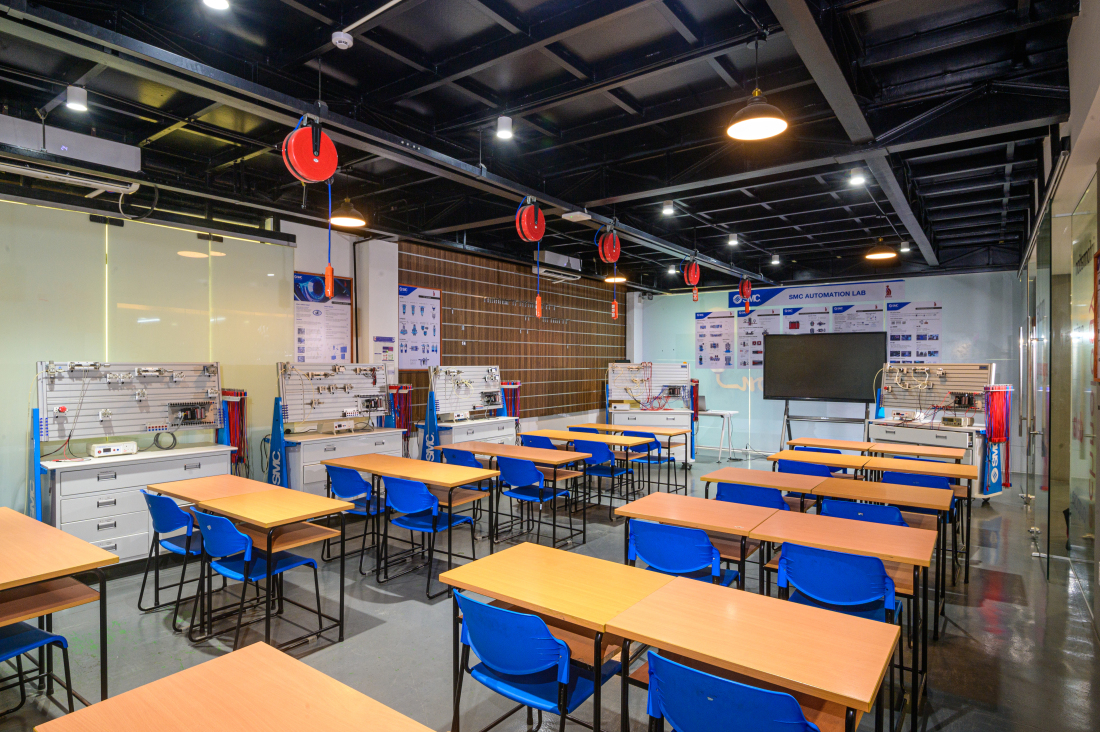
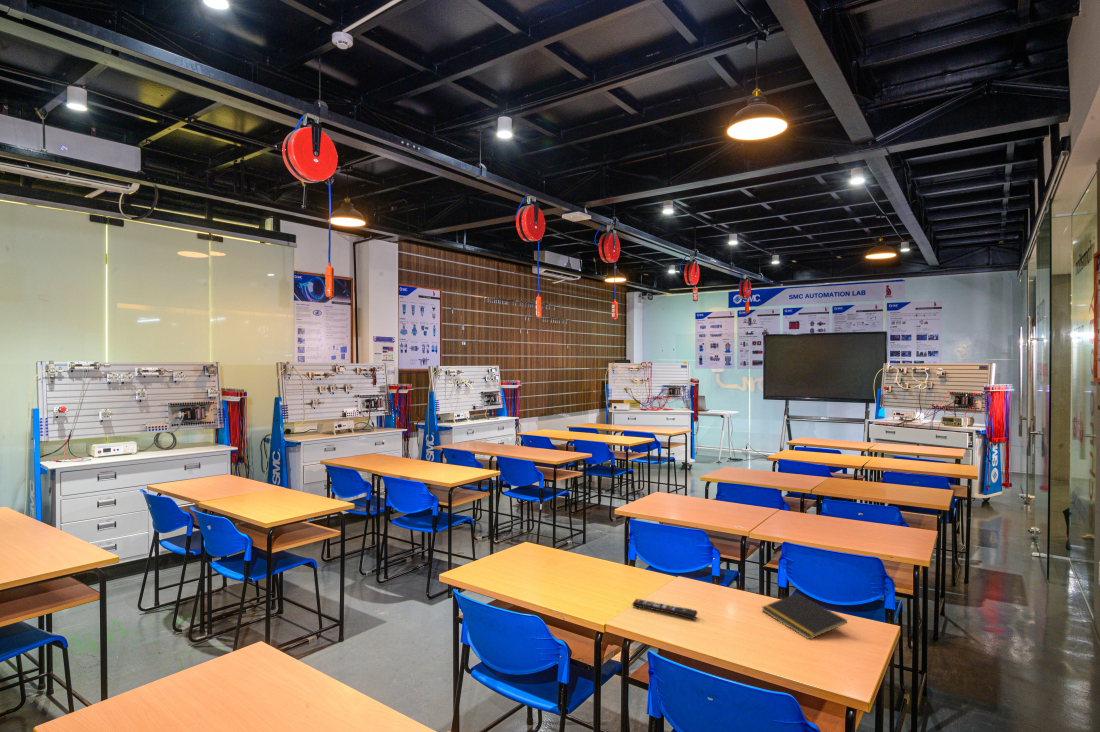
+ notepad [761,592,848,640]
+ remote control [631,598,699,621]
